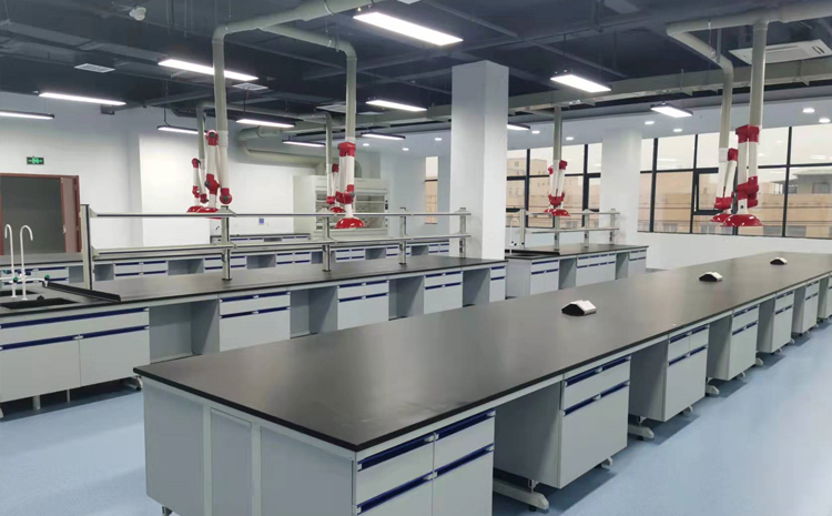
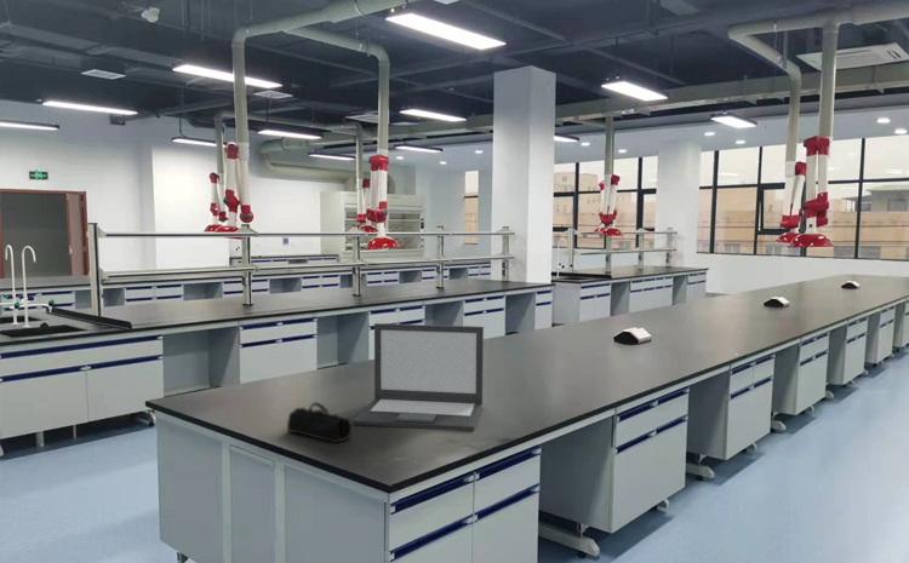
+ laptop [351,322,485,432]
+ pencil case [286,401,353,444]
